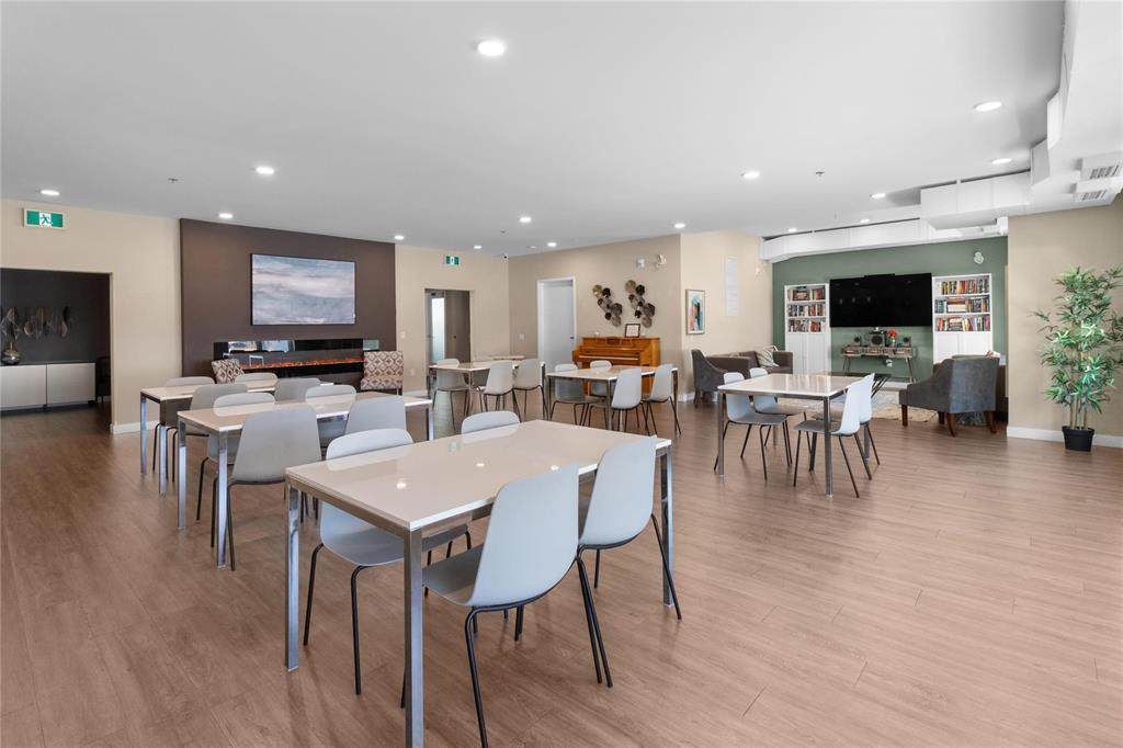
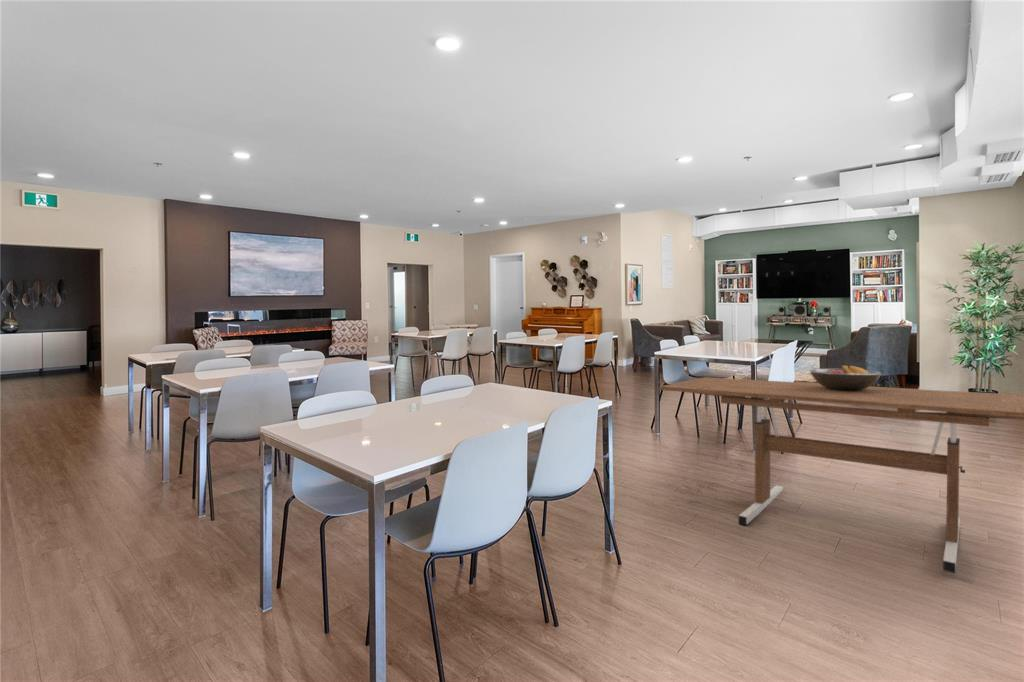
+ dining table [658,376,1024,574]
+ fruit bowl [809,364,883,390]
